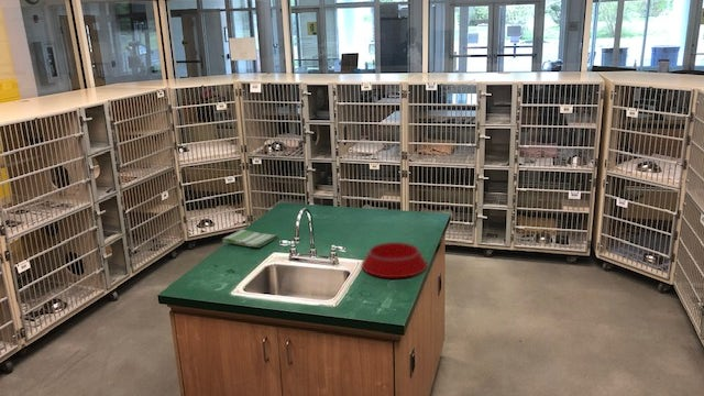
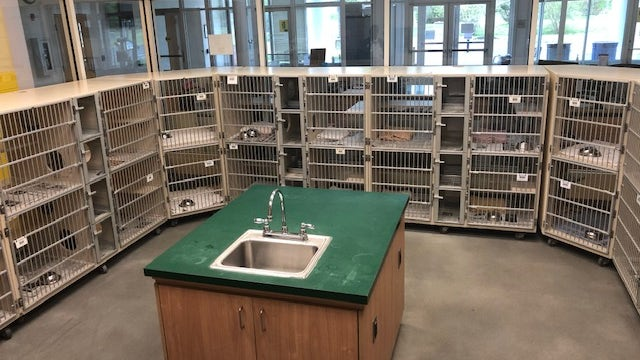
- pet bowl [361,241,429,278]
- dish towel [221,228,279,249]
